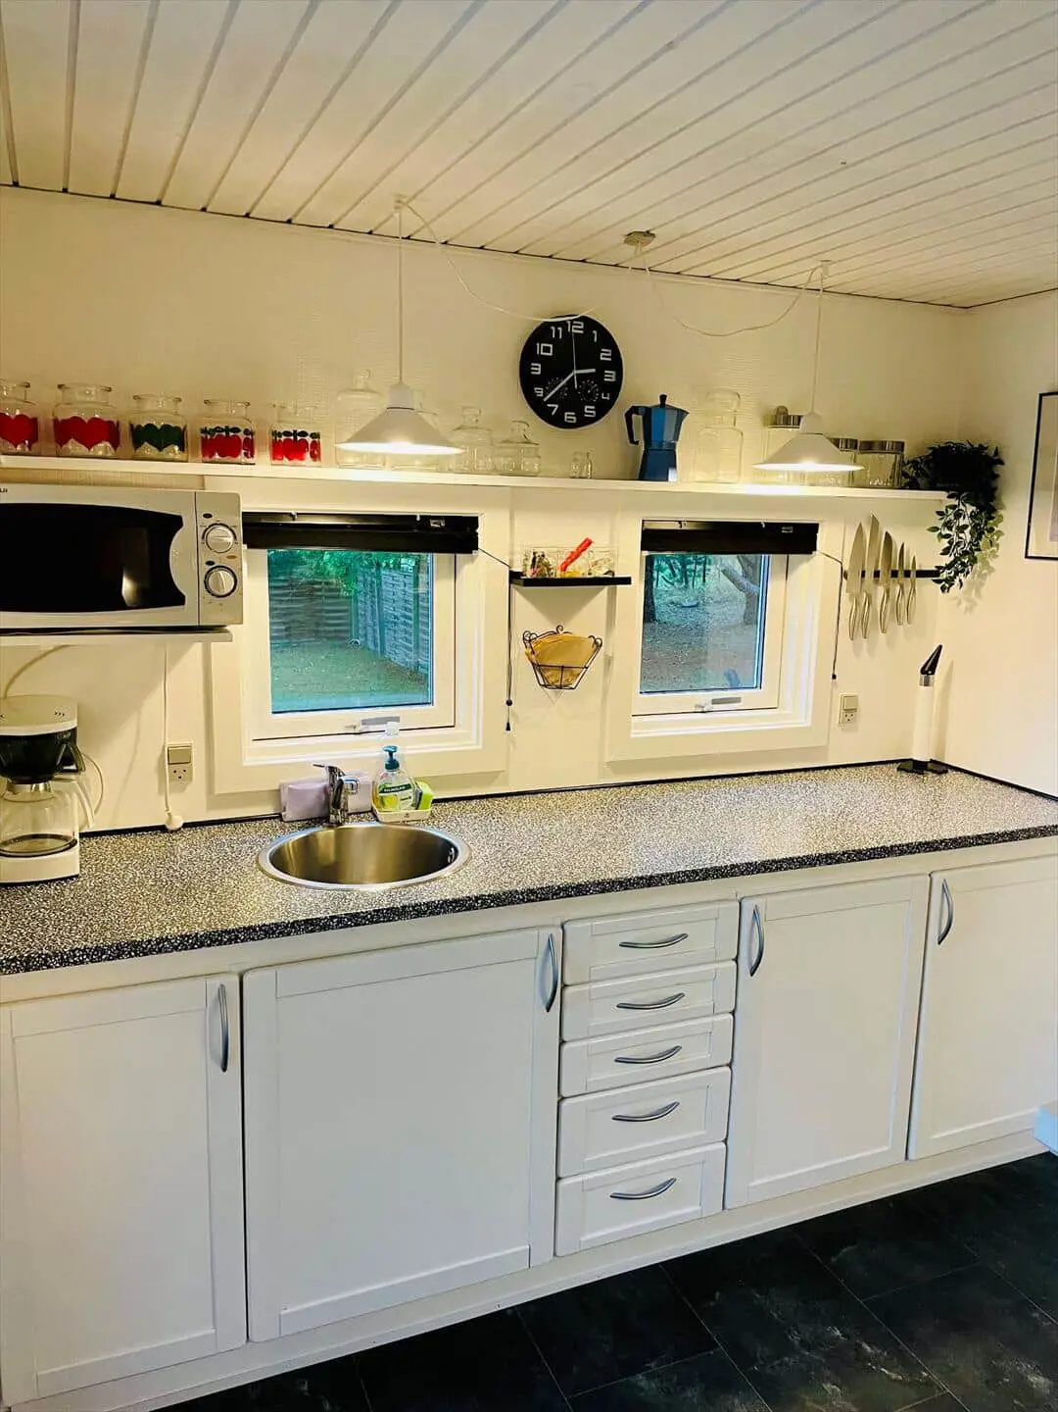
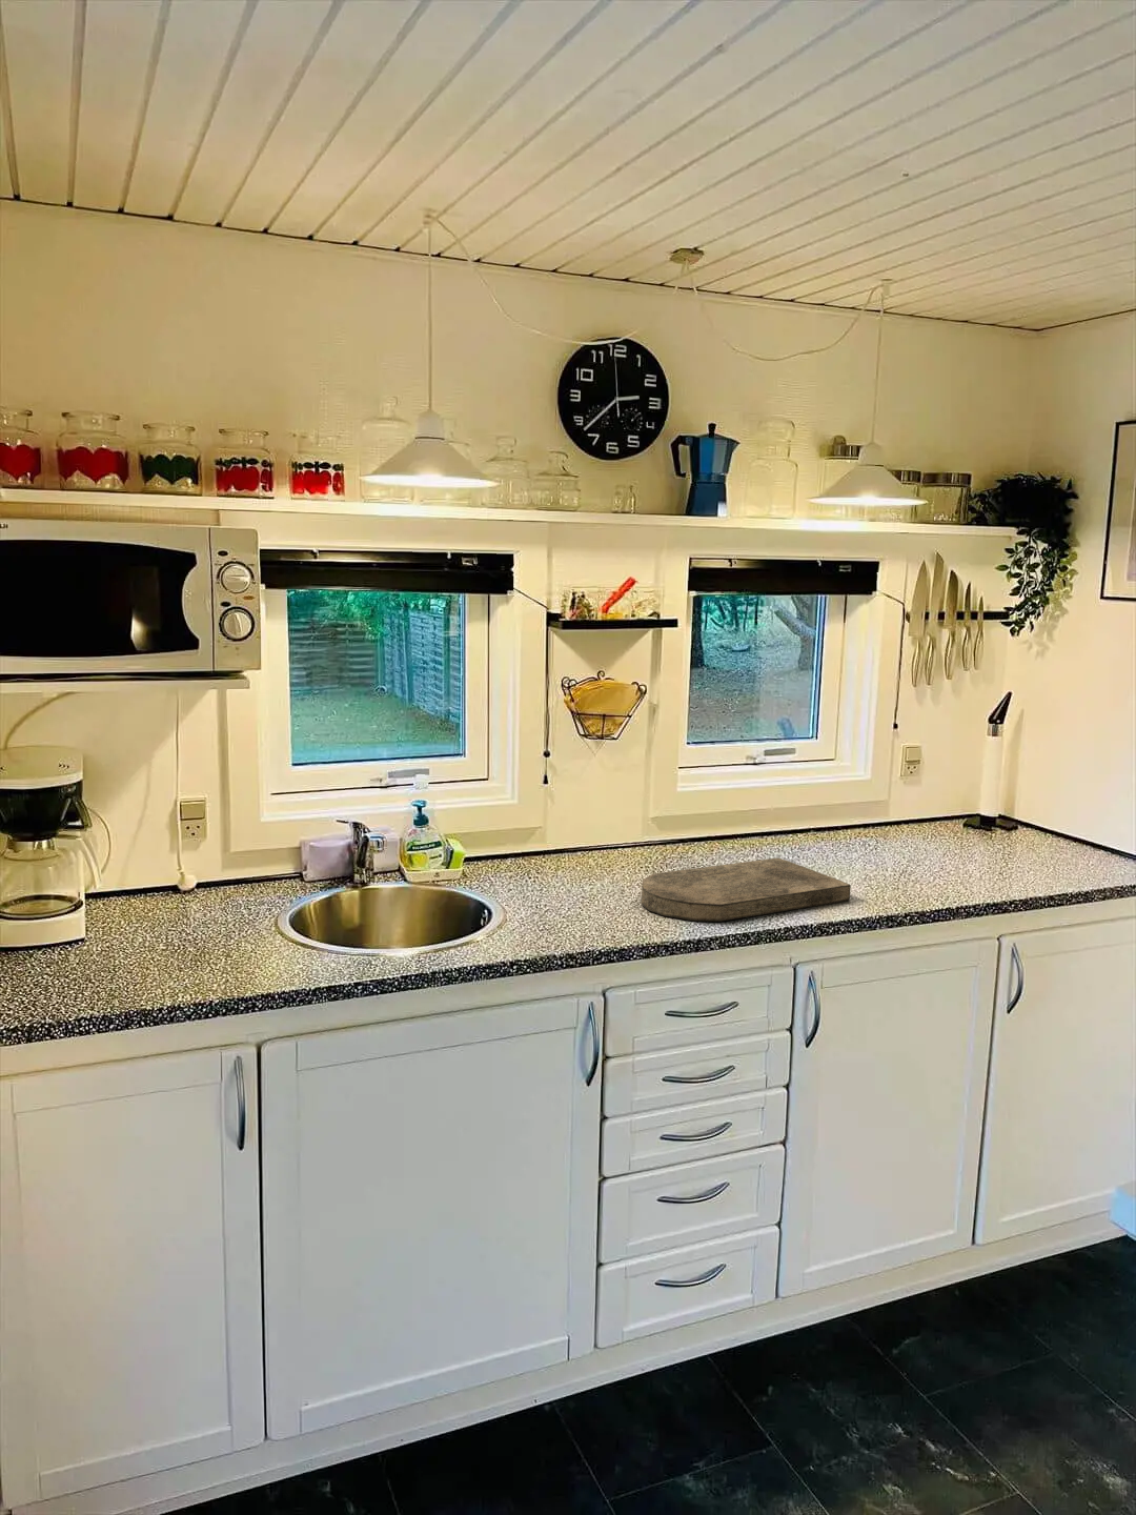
+ cutting board [641,858,852,922]
